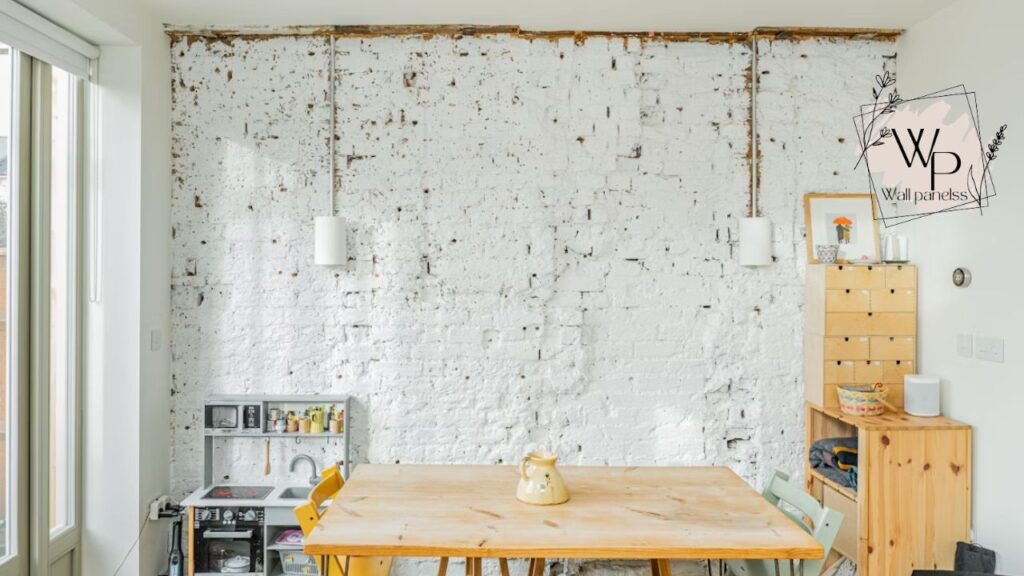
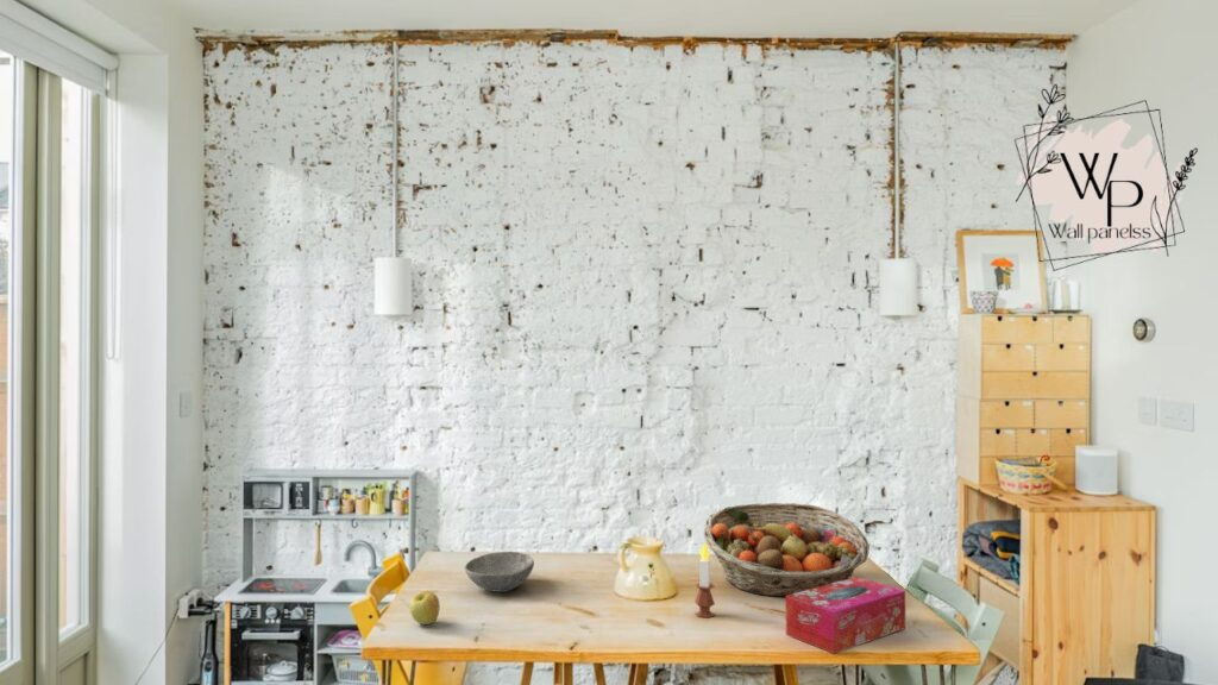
+ apple [409,590,441,626]
+ bowl [464,551,535,593]
+ candle [693,540,716,620]
+ tissue box [785,576,906,654]
+ fruit basket [703,502,871,598]
